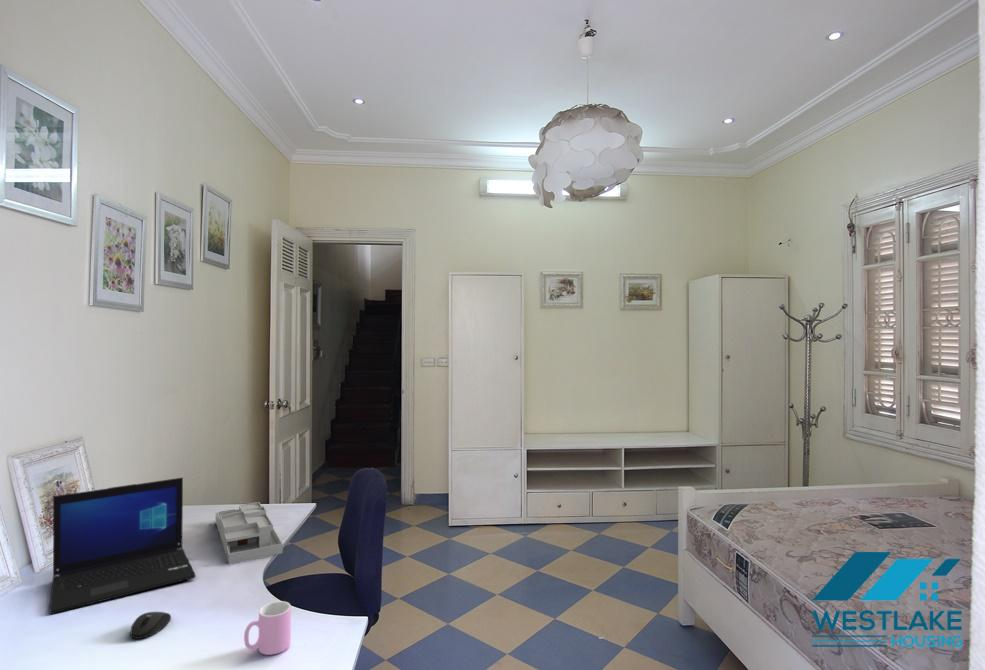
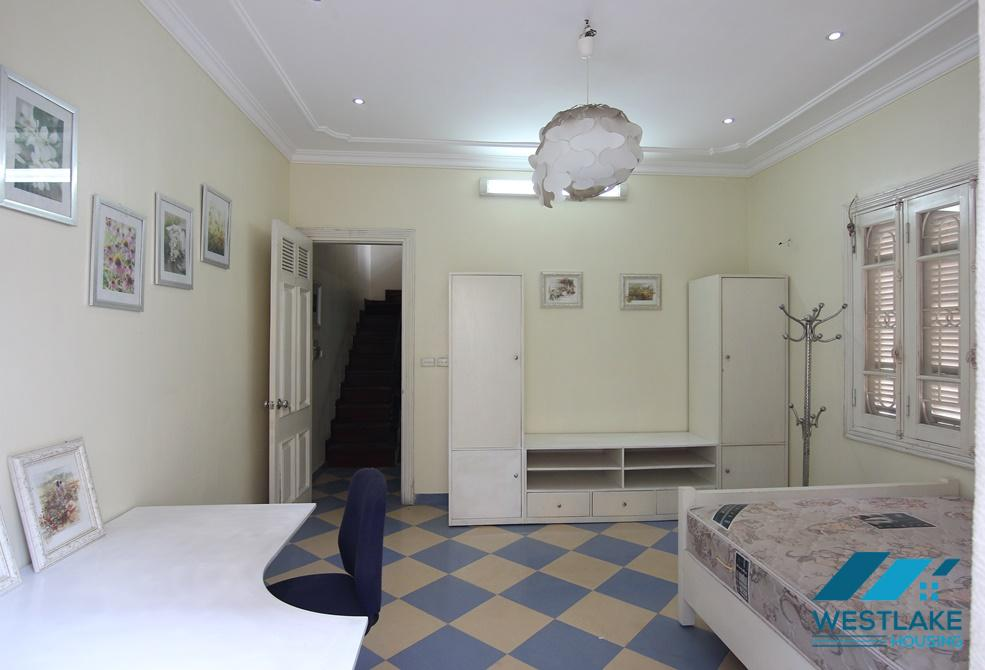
- cup [243,600,292,656]
- desk organizer [215,501,284,565]
- mouse [130,611,172,640]
- laptop [49,477,197,615]
